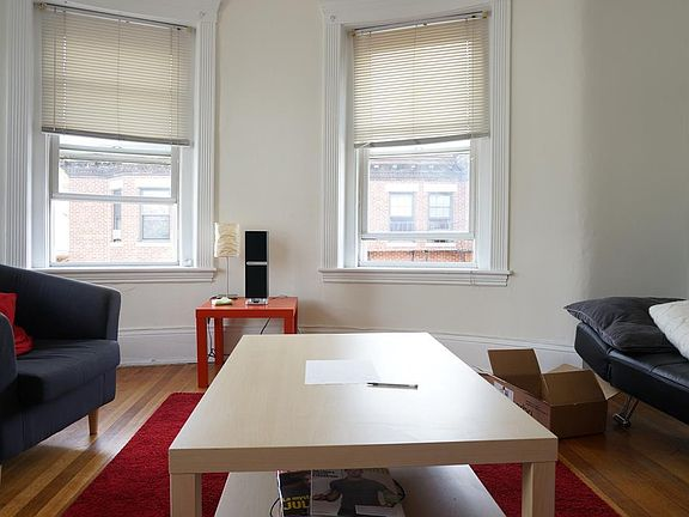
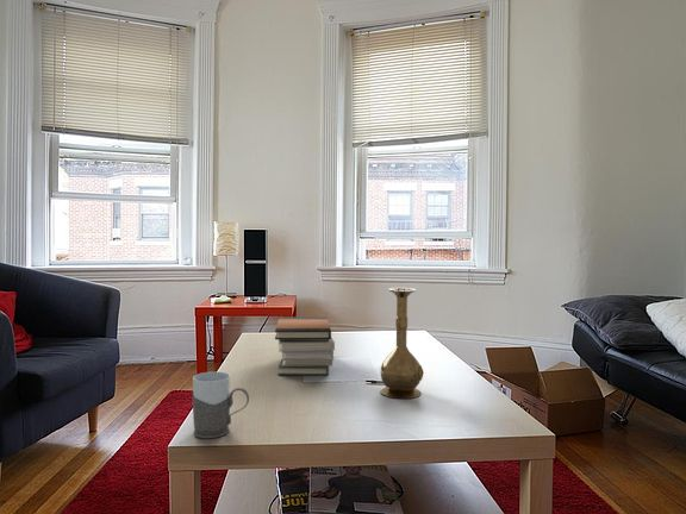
+ vase [379,287,425,400]
+ mug [191,371,250,439]
+ book stack [274,315,336,376]
